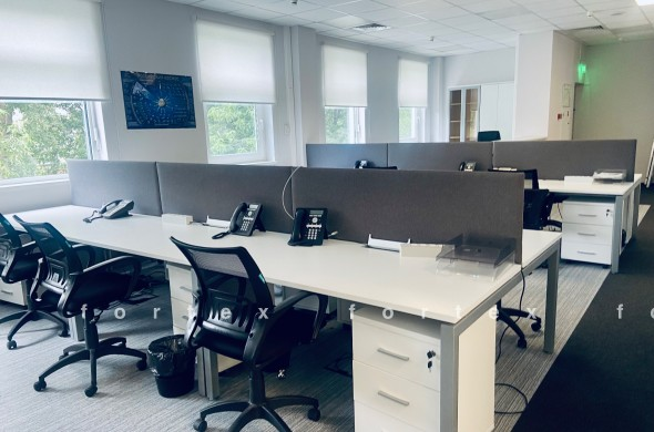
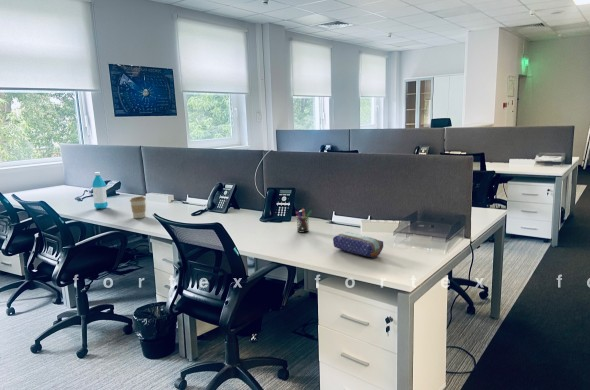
+ pen holder [295,207,313,234]
+ coffee cup [129,195,147,219]
+ water bottle [91,171,109,210]
+ pencil case [332,231,384,259]
